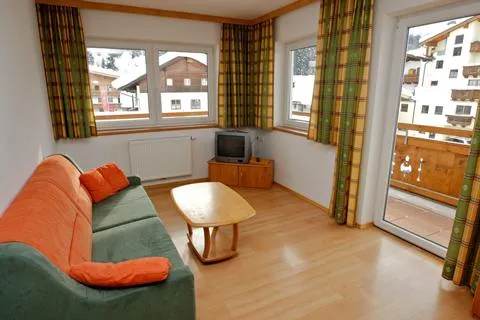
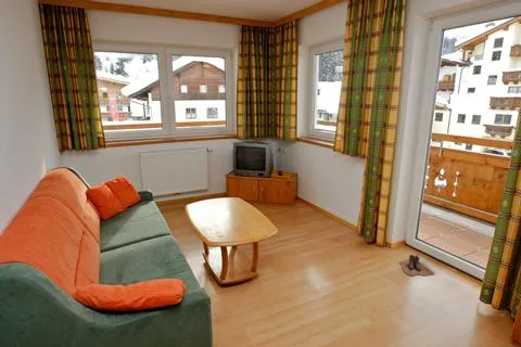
+ boots [398,254,435,277]
